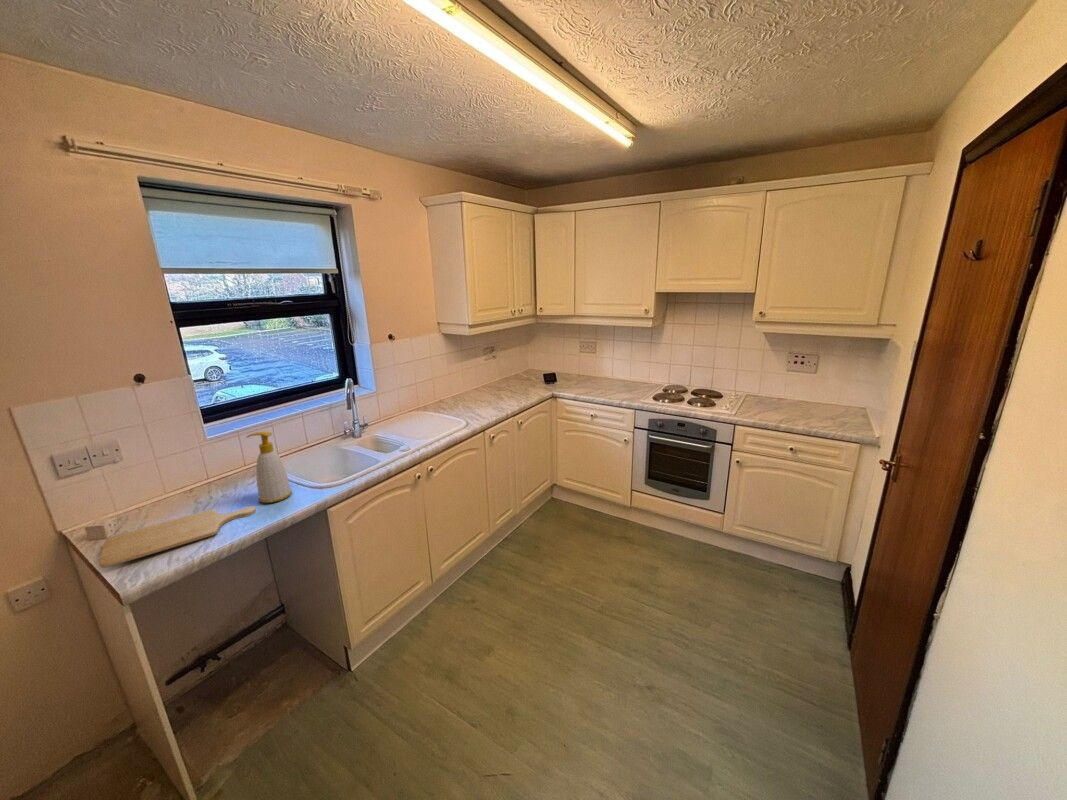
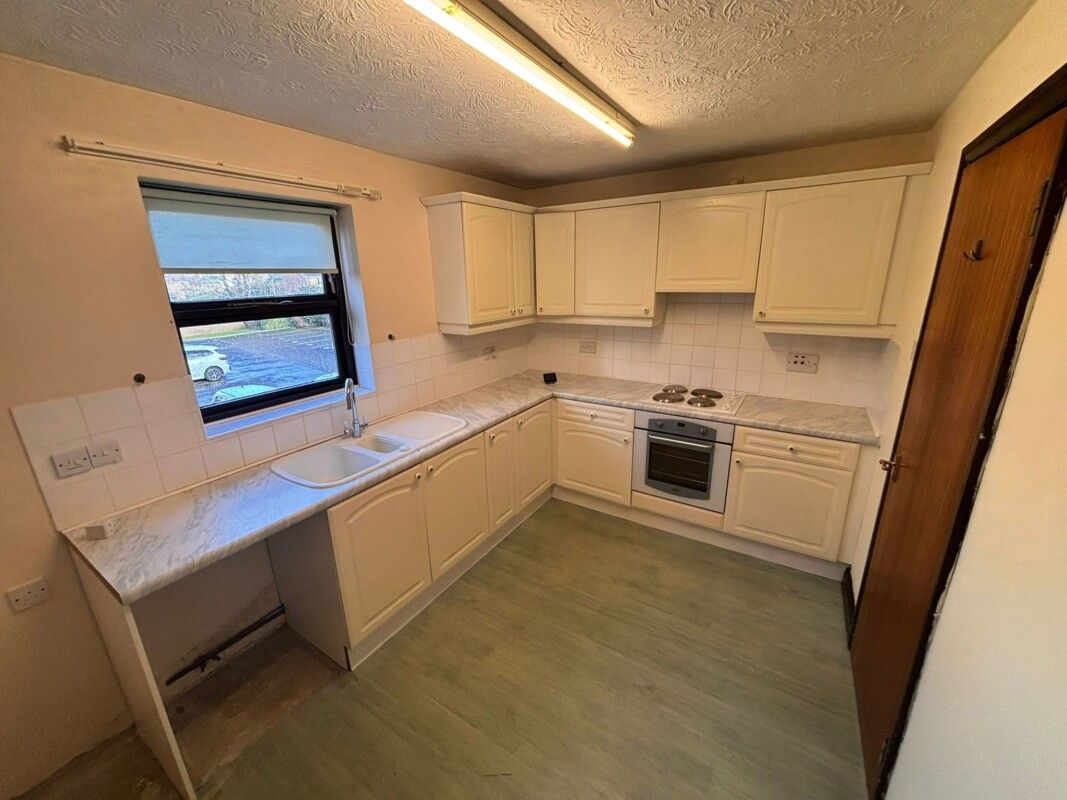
- soap bottle [246,431,293,504]
- chopping board [98,505,257,569]
